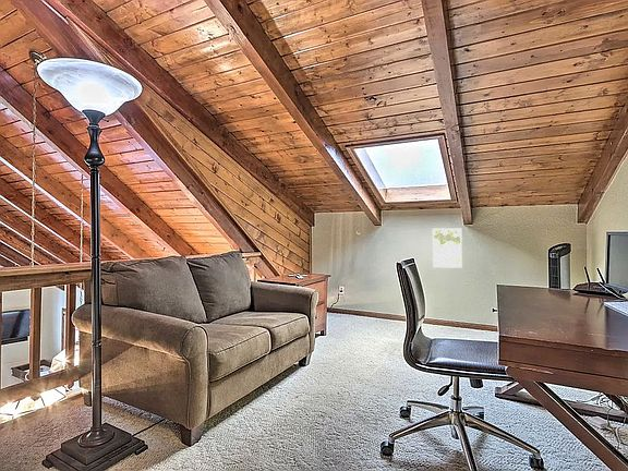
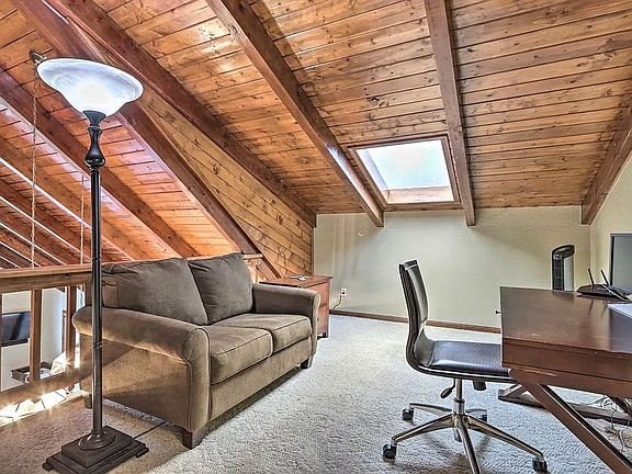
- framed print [432,227,463,269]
